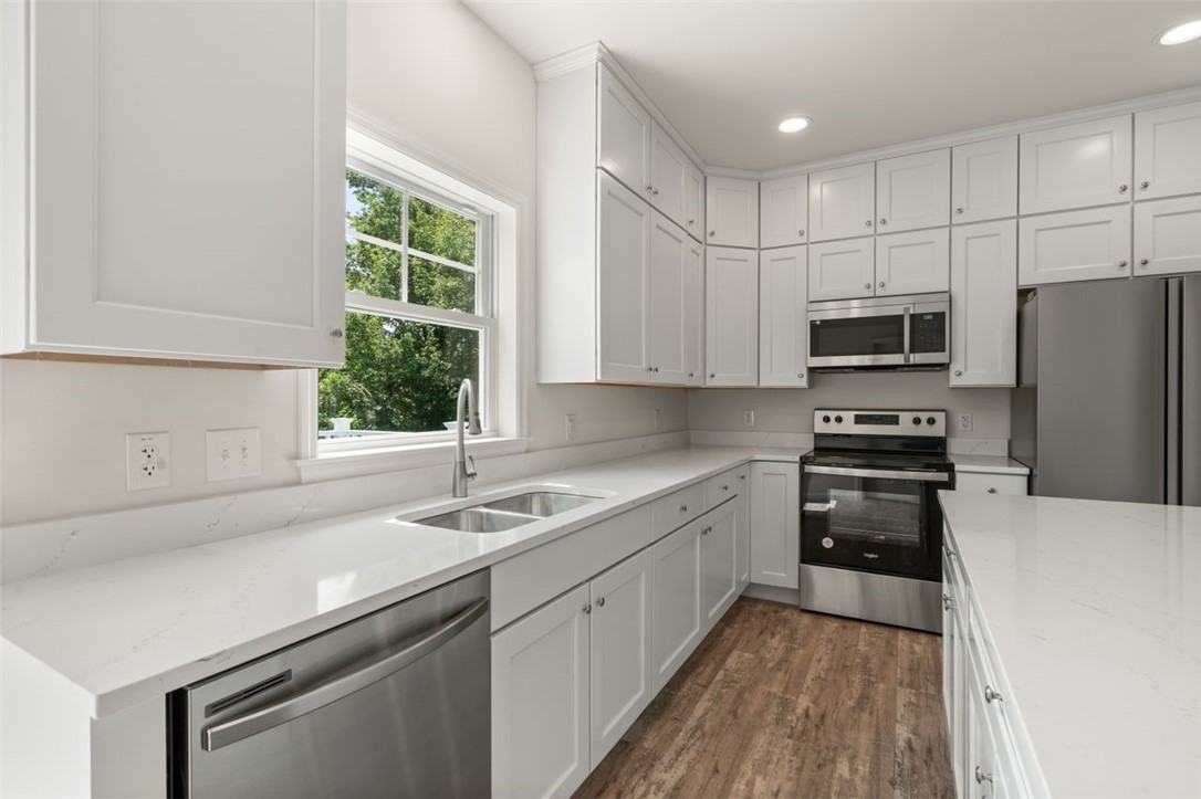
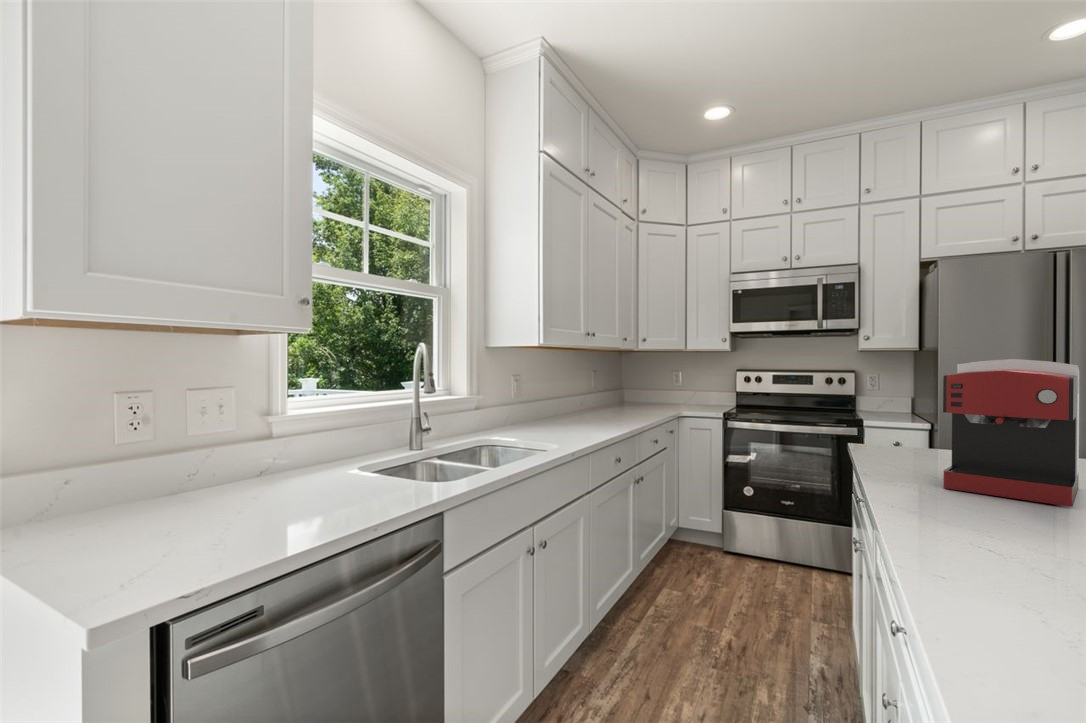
+ coffee maker [942,358,1080,508]
